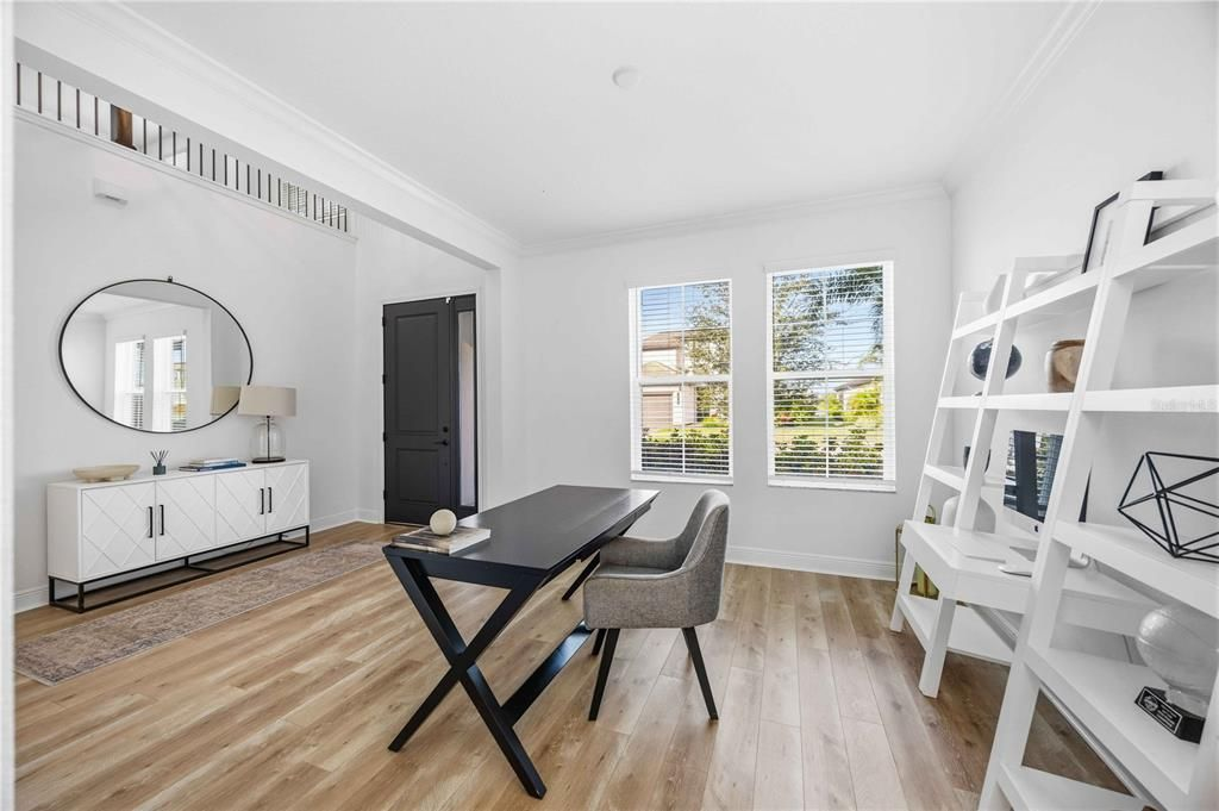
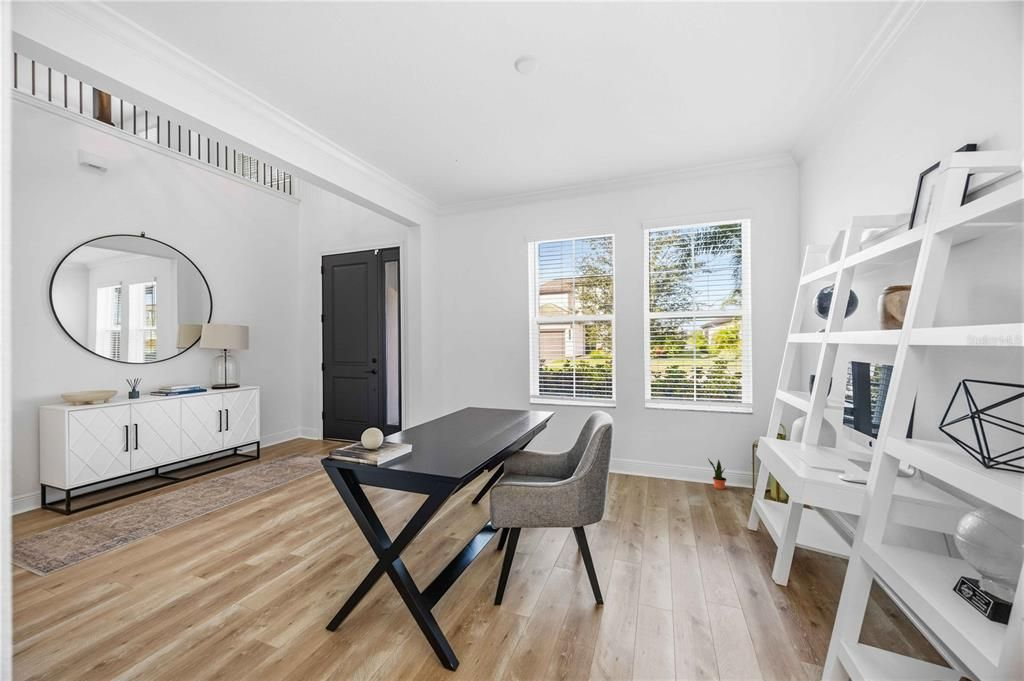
+ potted plant [707,457,727,490]
